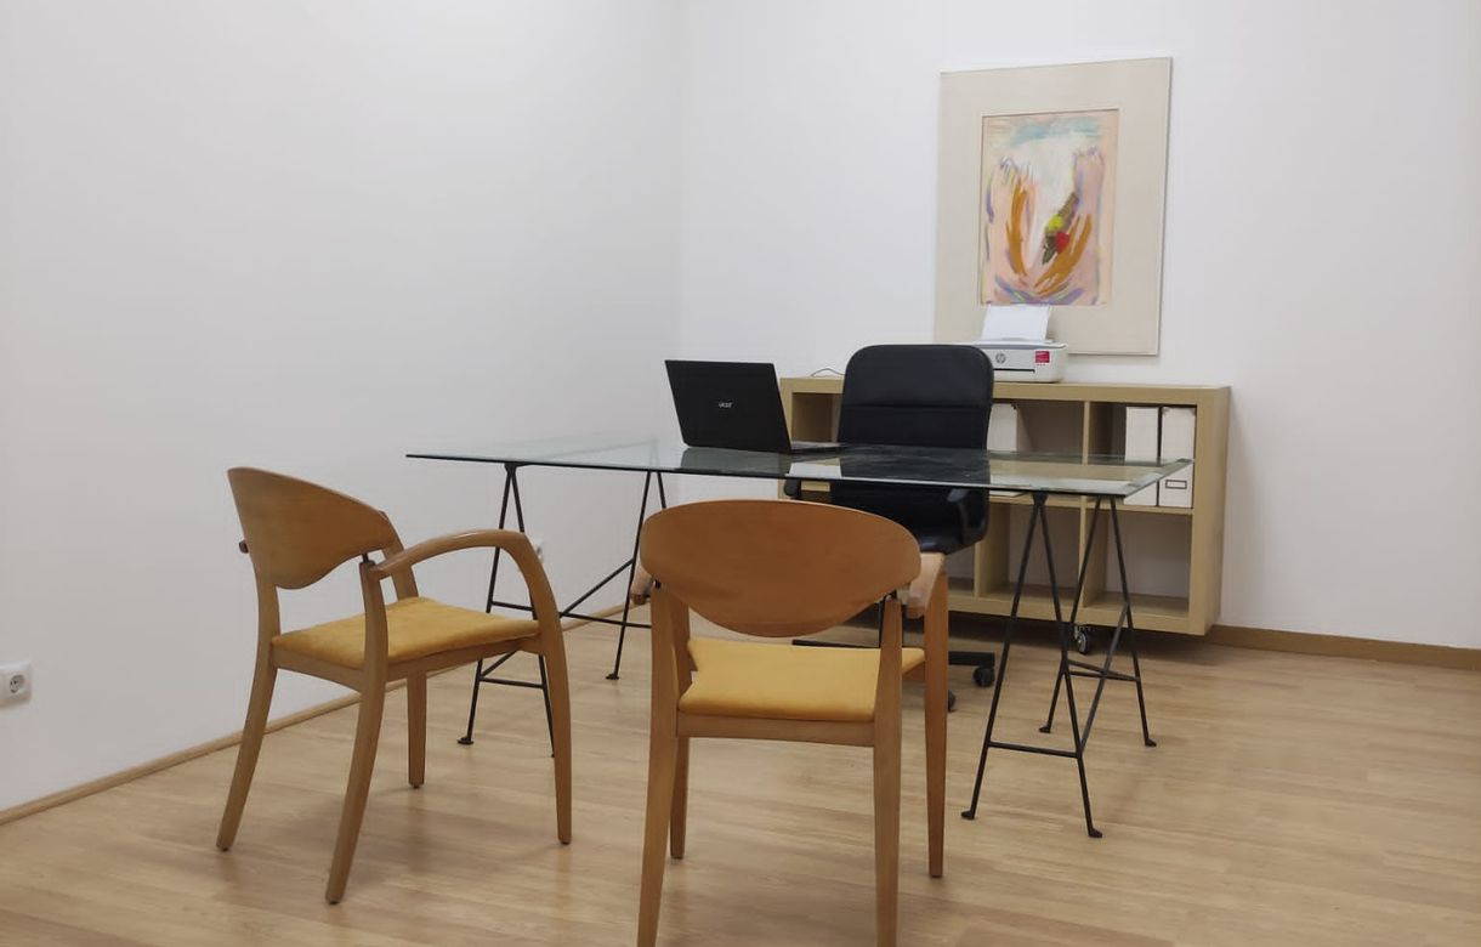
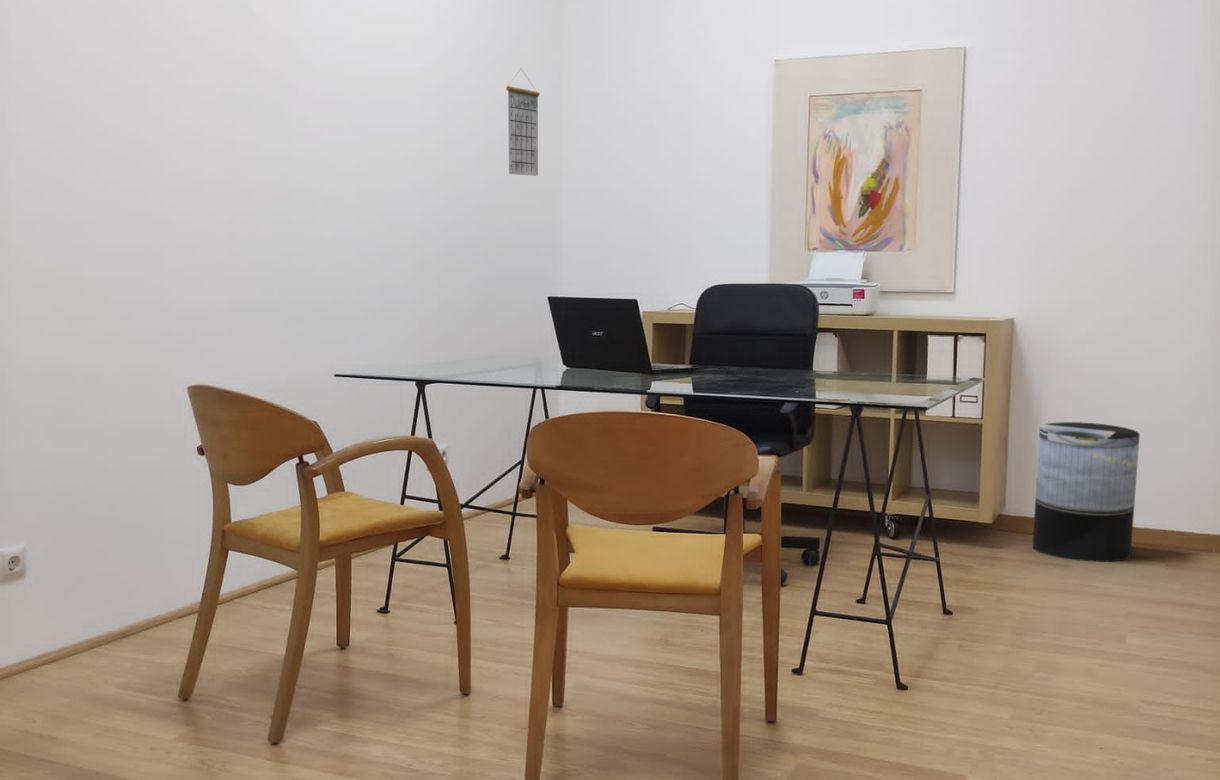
+ calendar [505,68,541,177]
+ trash can [1032,421,1141,563]
